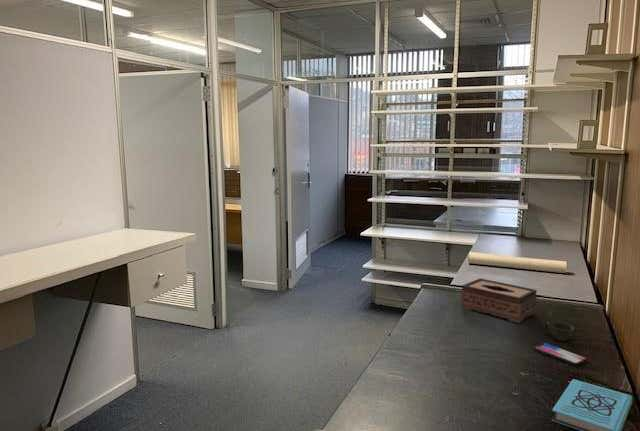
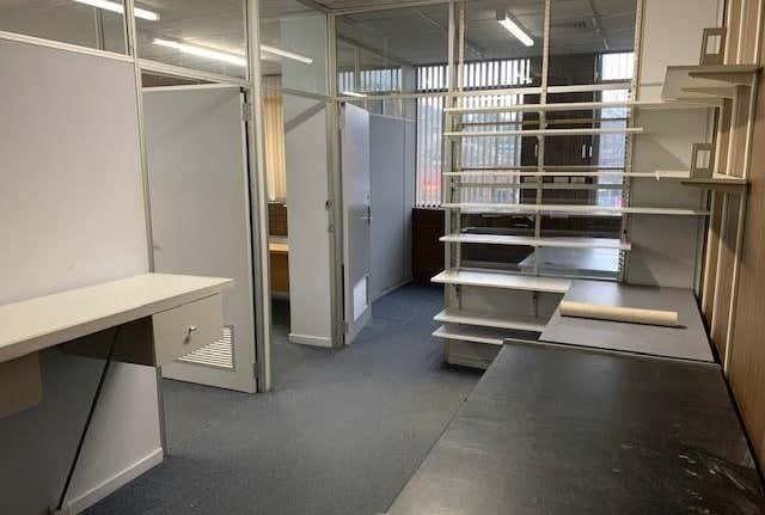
- book [550,378,633,431]
- cup [543,321,575,342]
- smartphone [533,342,587,366]
- tissue box [460,277,538,324]
